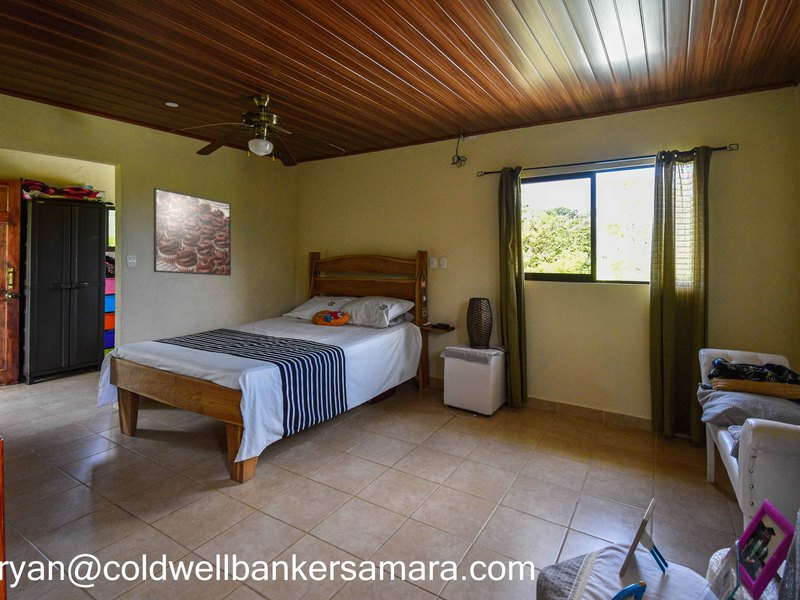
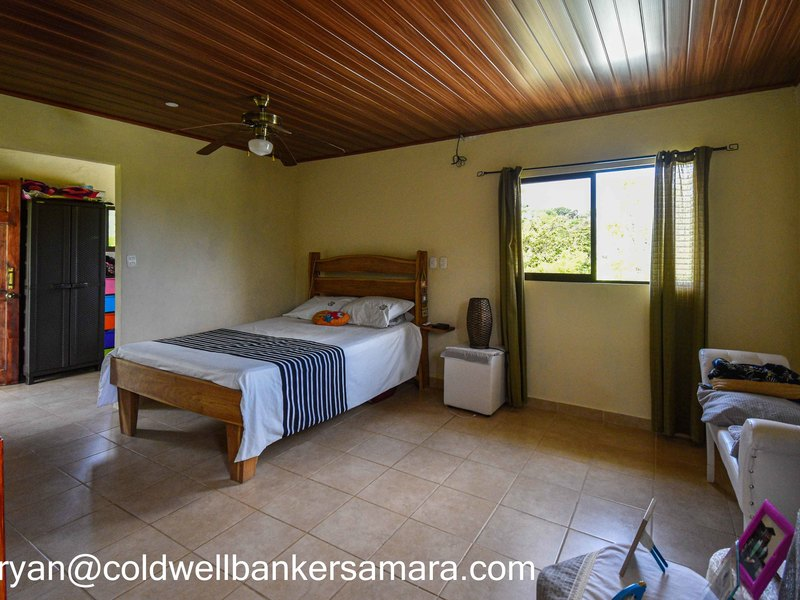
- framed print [153,187,232,277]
